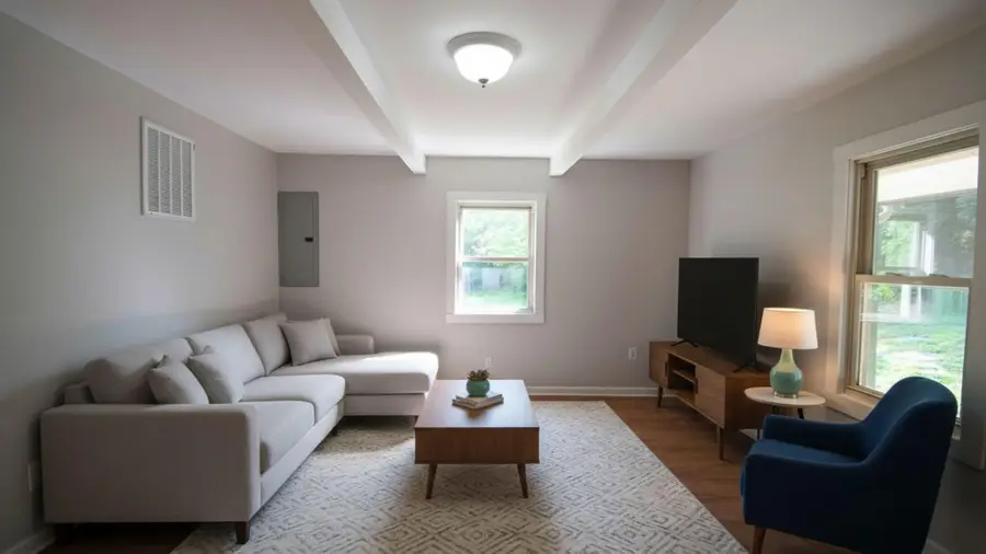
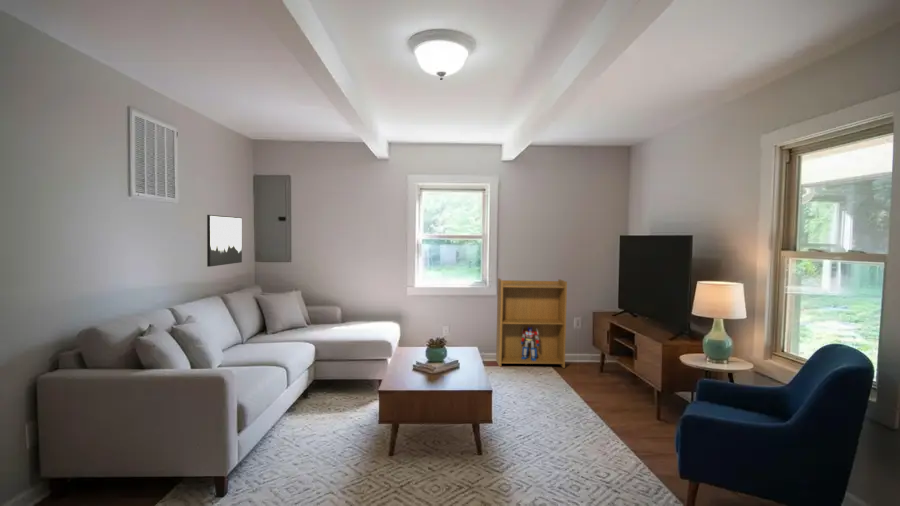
+ wall art [206,214,243,268]
+ bookshelf [495,277,568,369]
